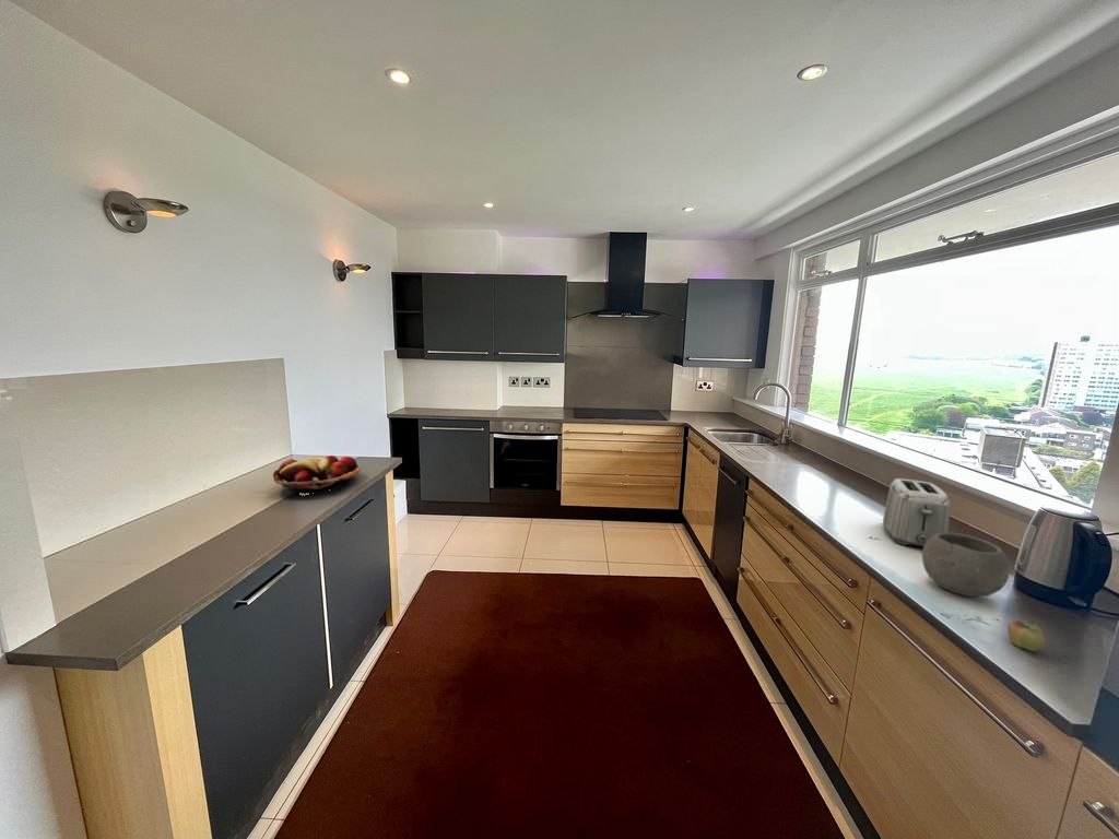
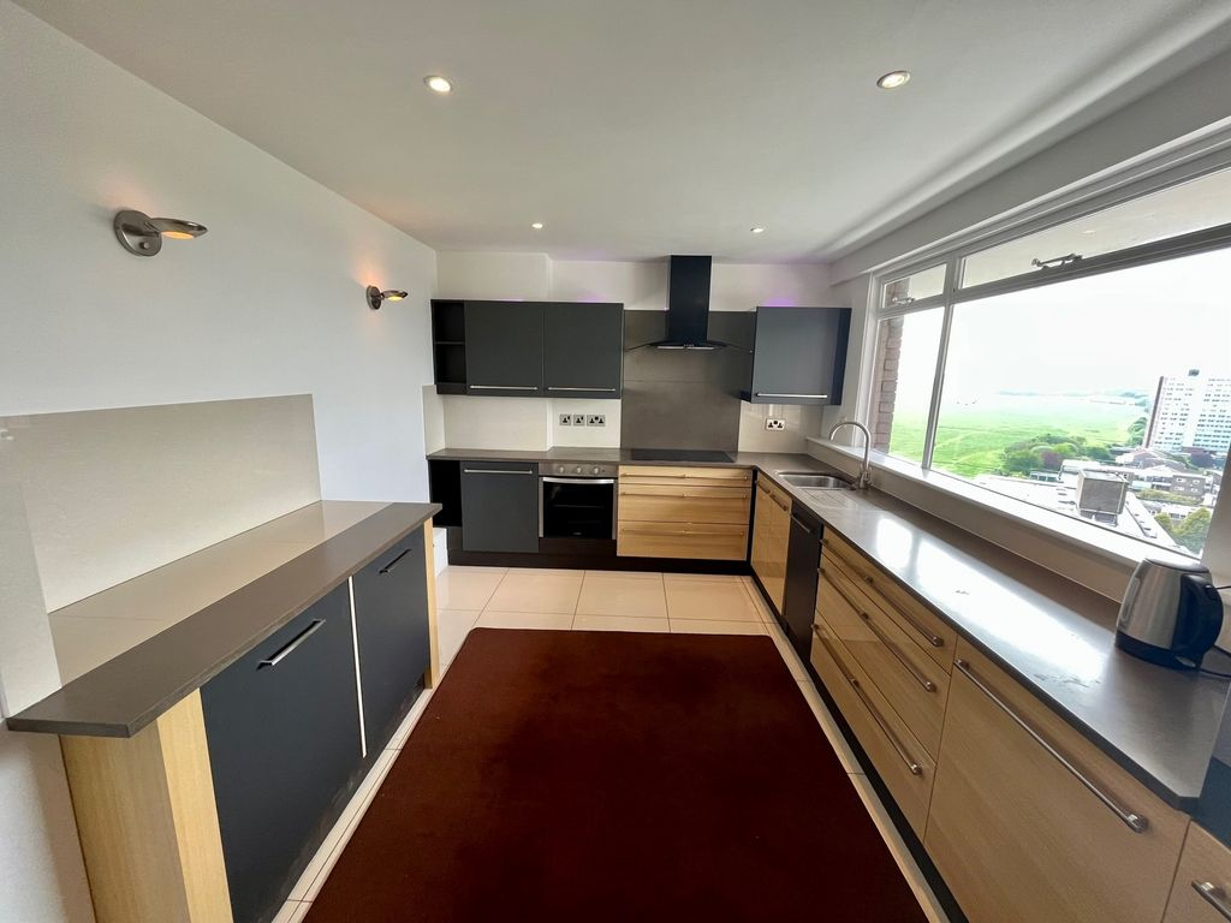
- apple [1008,618,1046,652]
- toaster [882,477,952,547]
- fruit basket [272,454,362,494]
- bowl [921,532,1011,598]
